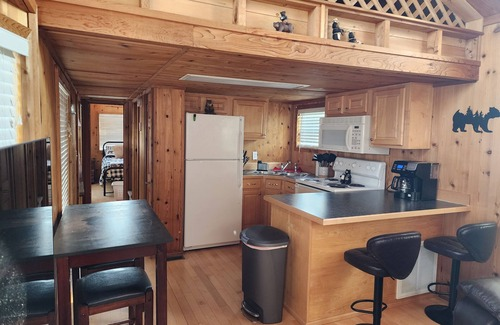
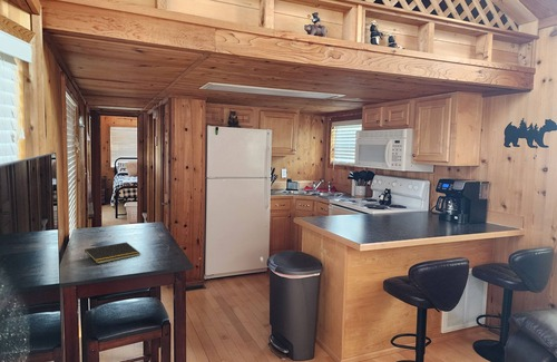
+ notepad [82,242,141,265]
